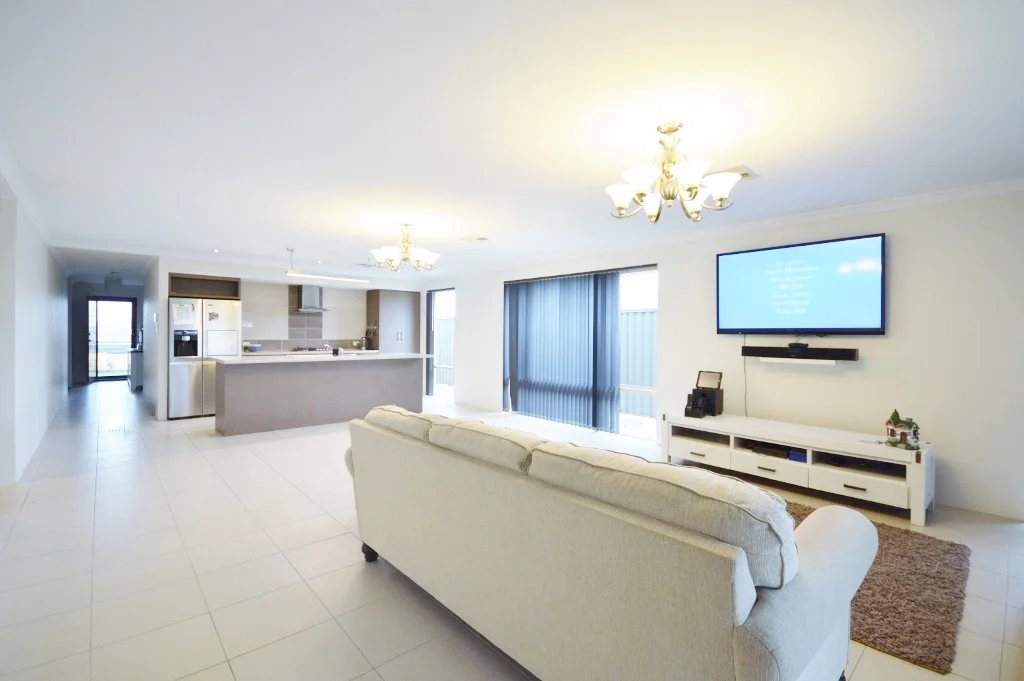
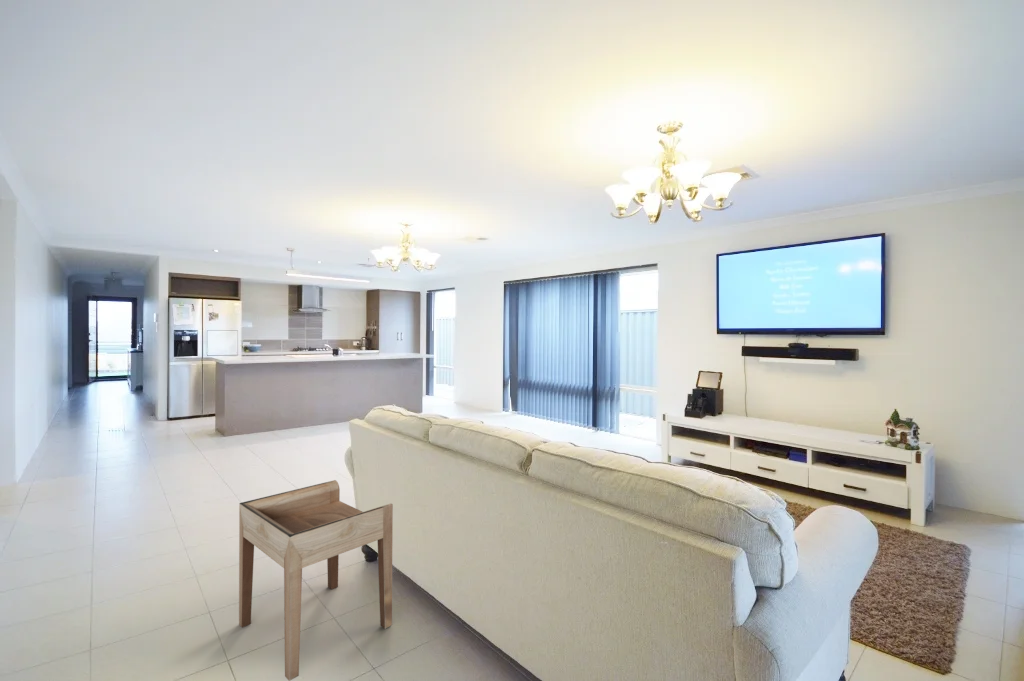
+ side table [238,479,394,681]
